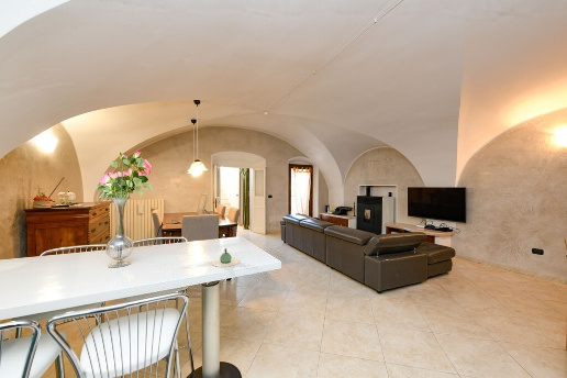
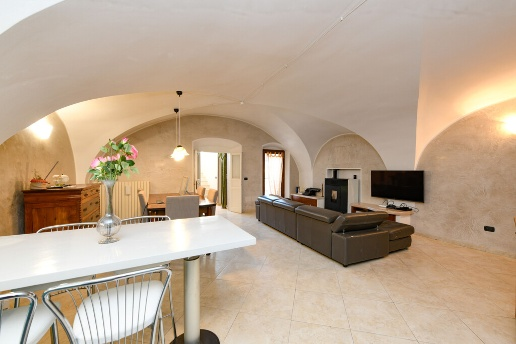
- teapot [211,247,241,268]
